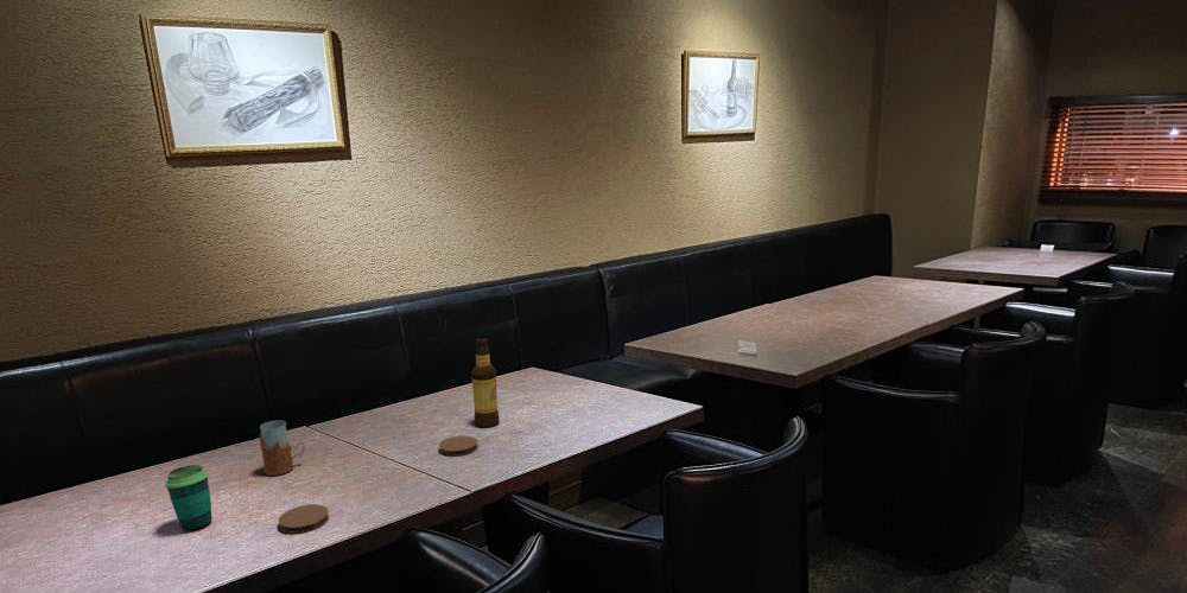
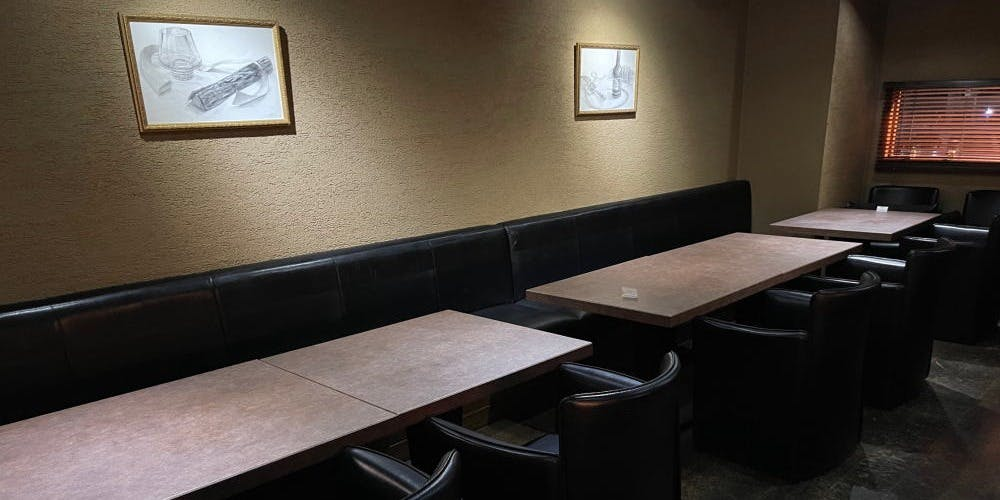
- bottle [470,336,501,428]
- cup [164,464,212,533]
- coaster [438,435,480,457]
- coaster [277,503,330,535]
- drinking glass [259,420,305,477]
